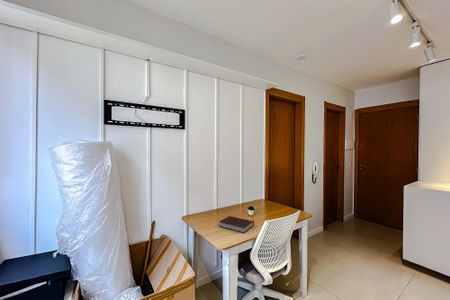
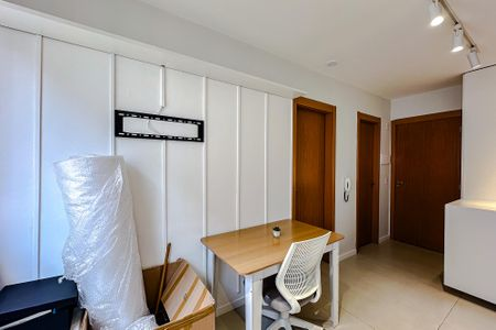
- book [218,215,255,234]
